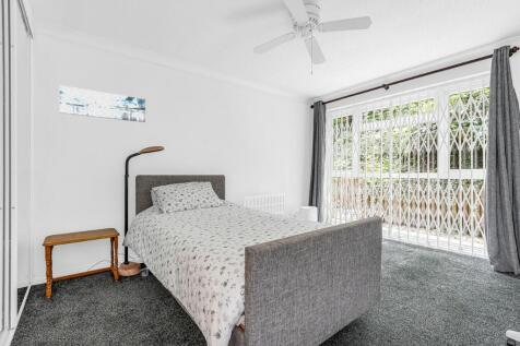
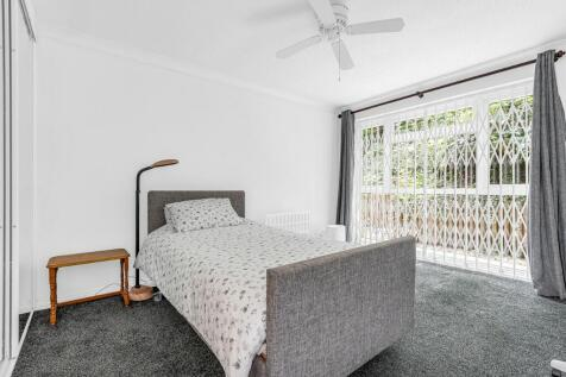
- wall art [59,84,146,123]
